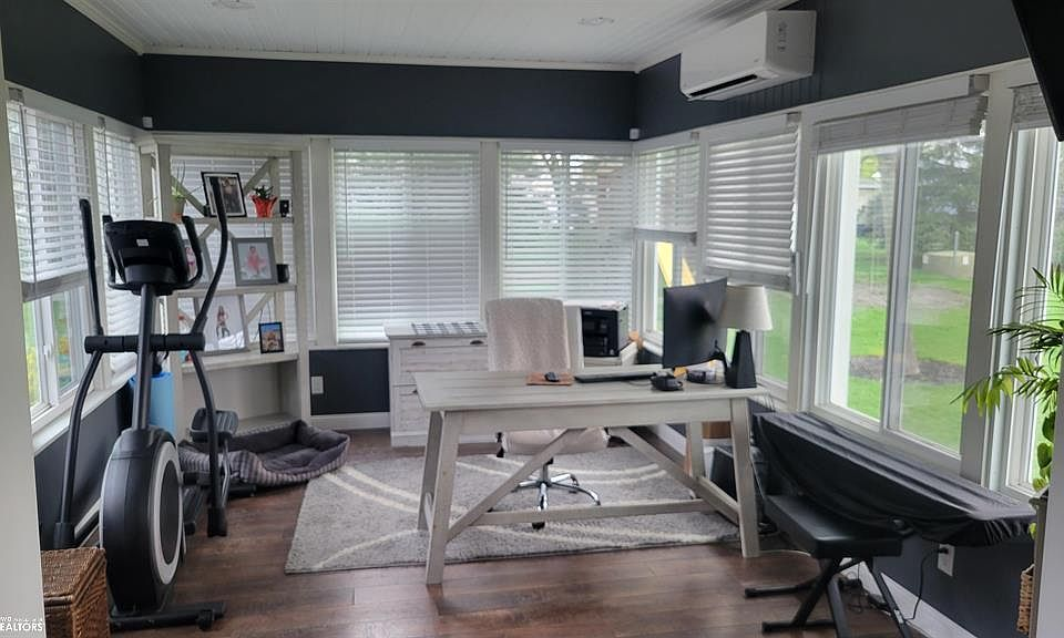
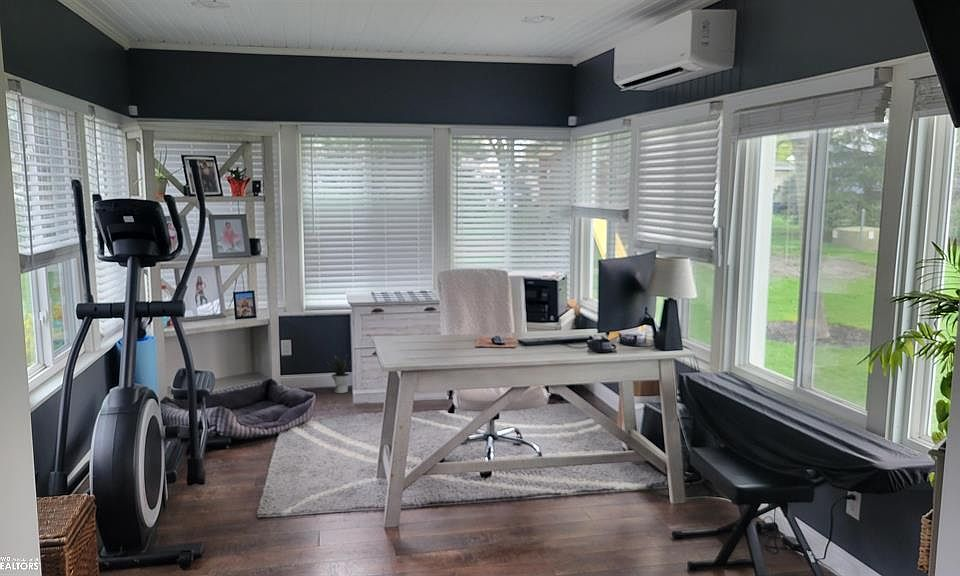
+ potted plant [327,353,352,394]
